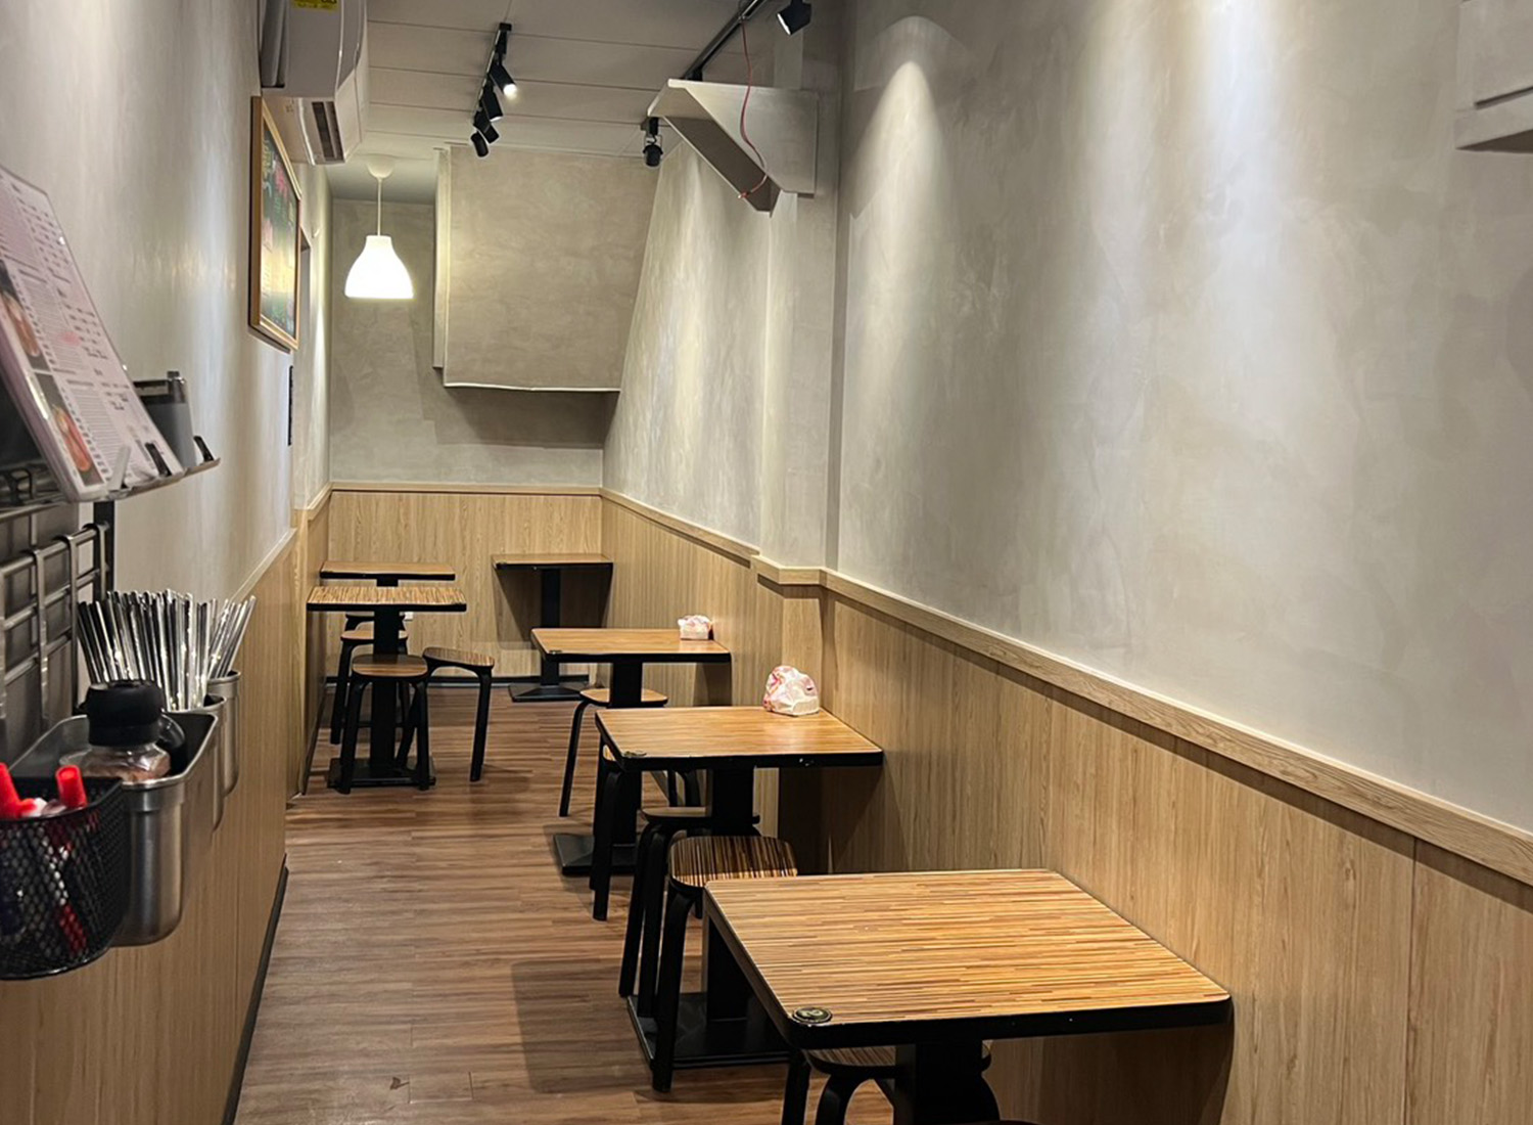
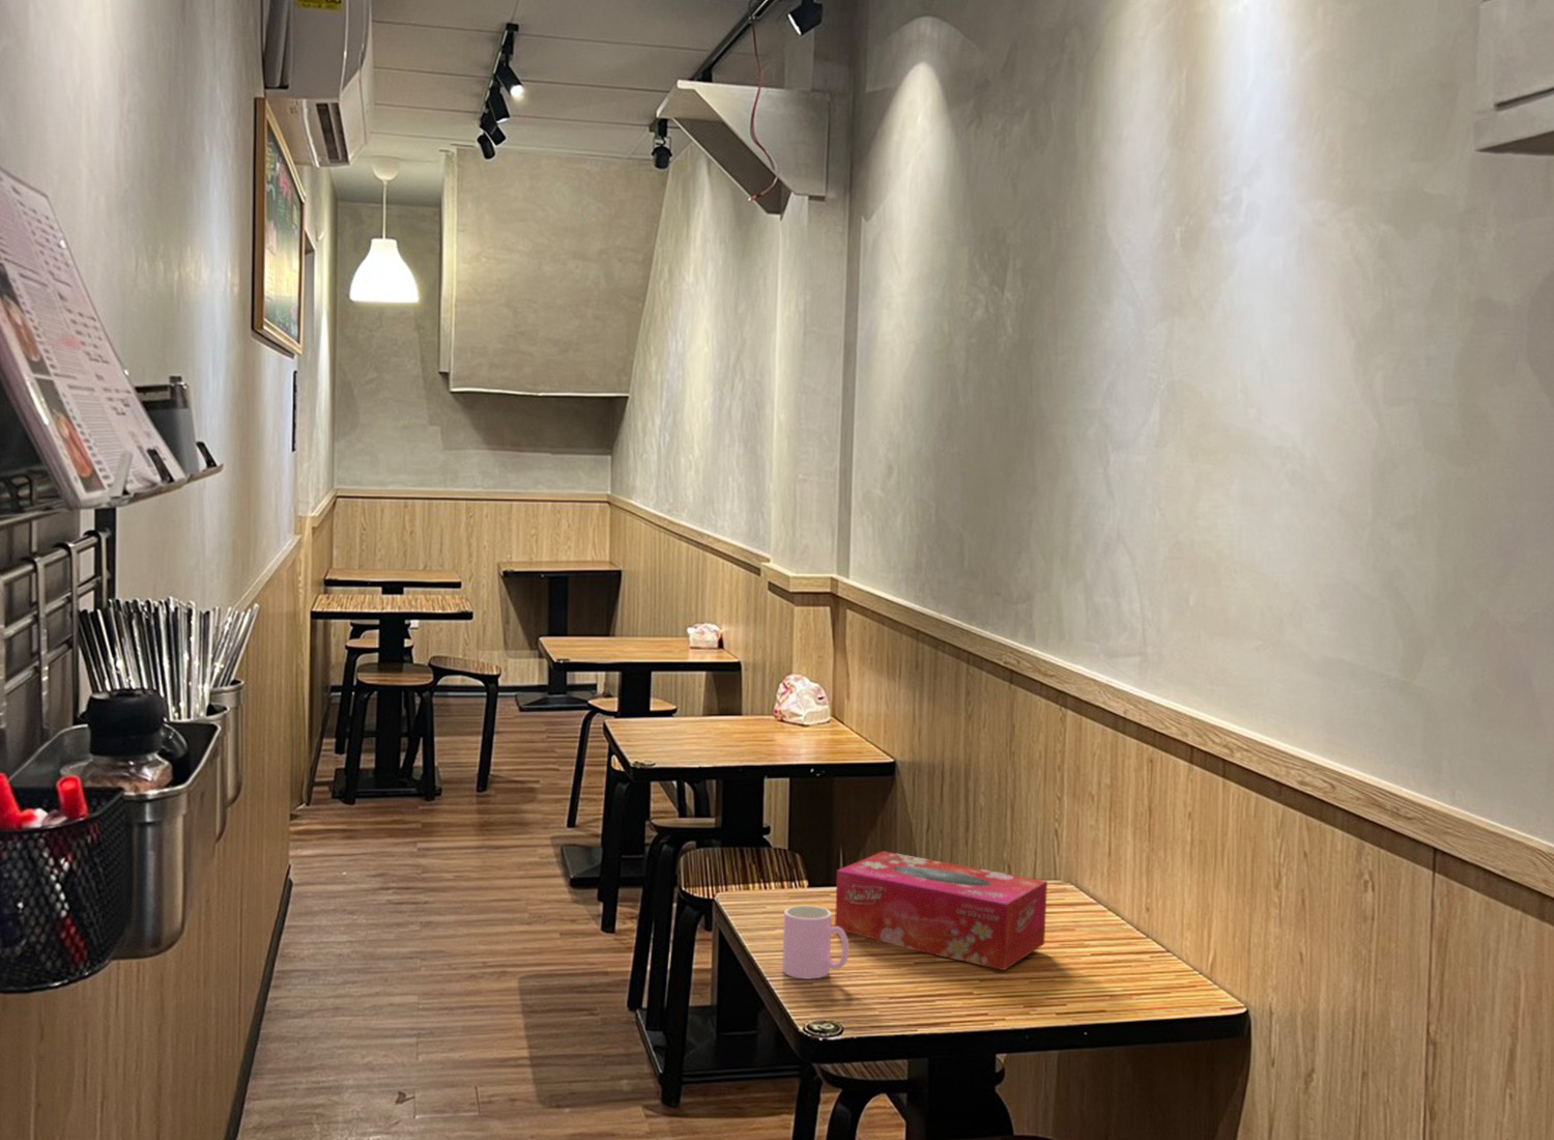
+ cup [781,905,849,980]
+ tissue box [834,849,1048,971]
